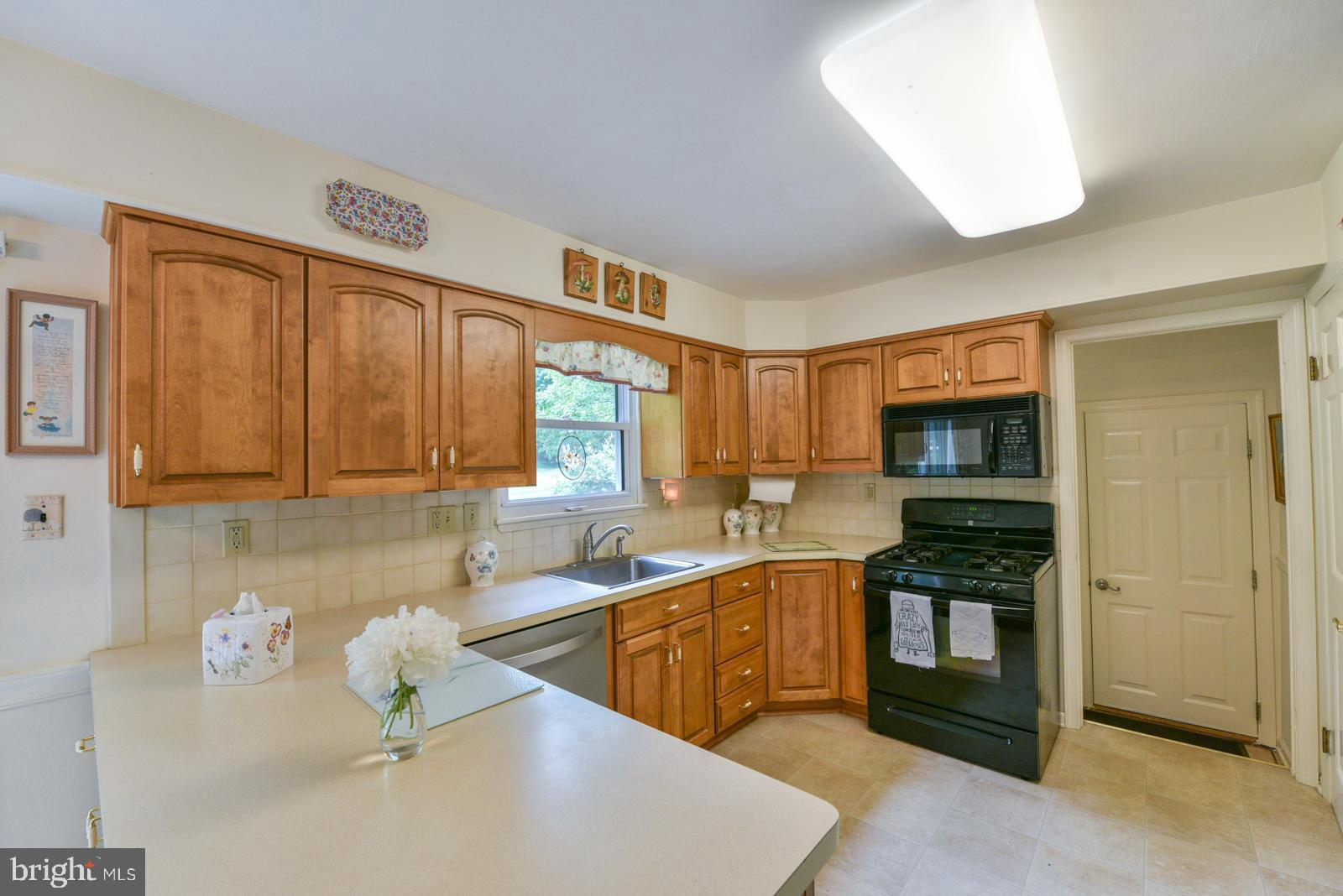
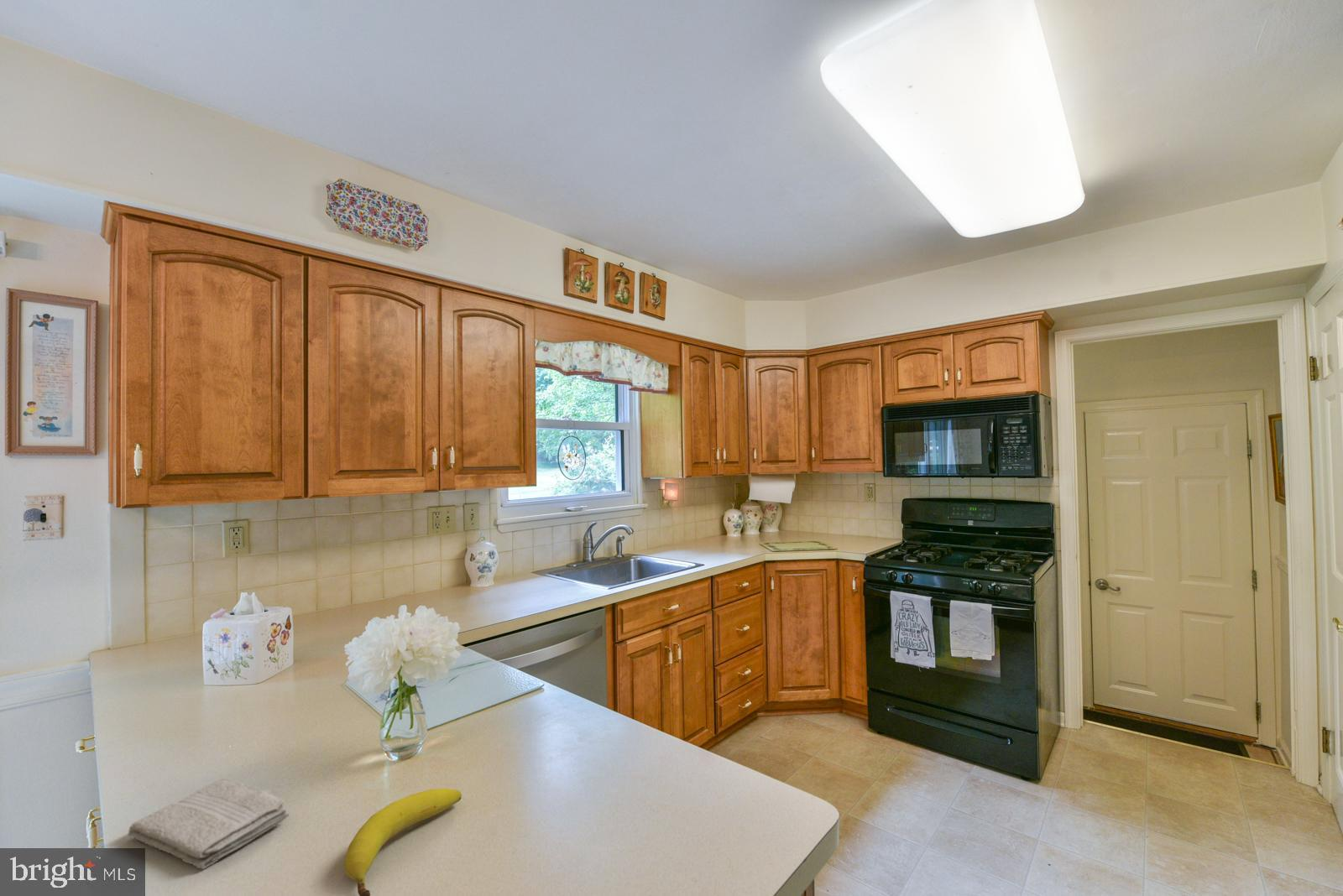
+ washcloth [127,778,290,870]
+ fruit [343,788,462,896]
